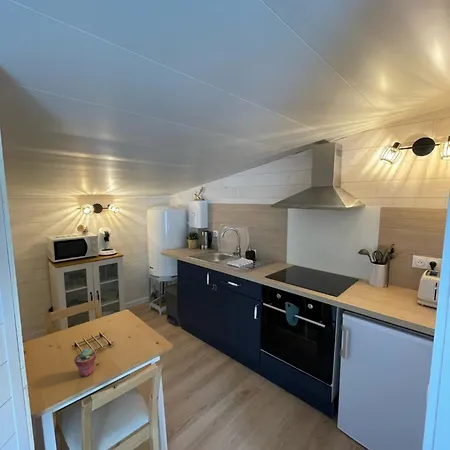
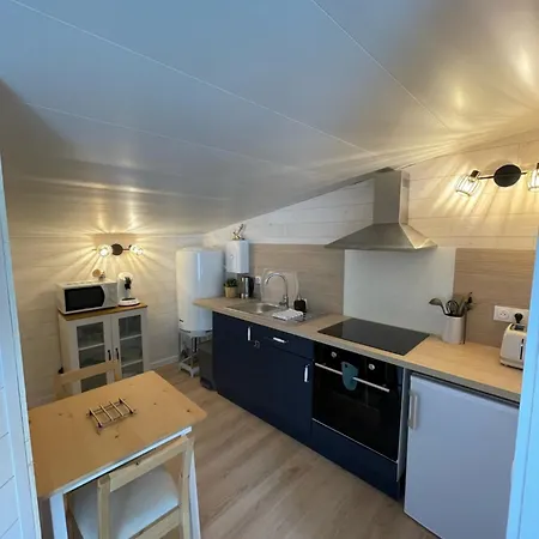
- potted succulent [73,347,97,378]
